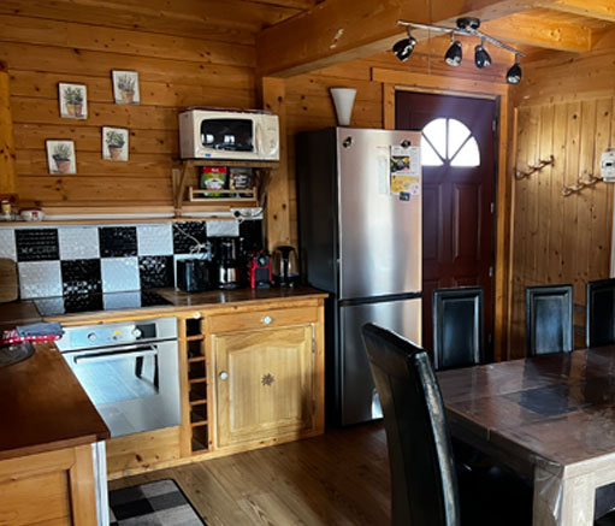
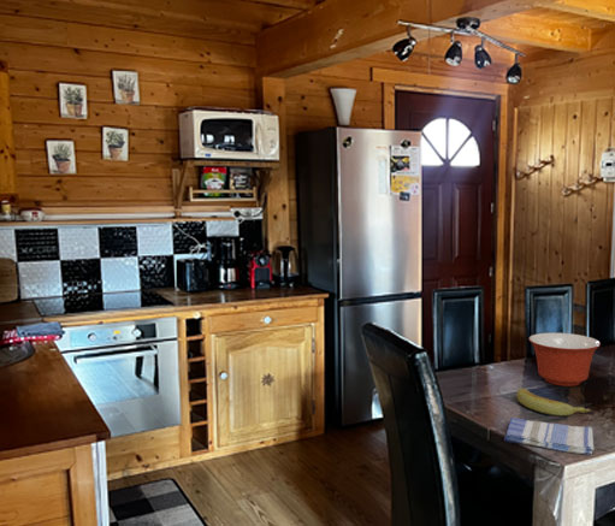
+ mixing bowl [528,332,602,388]
+ dish towel [503,416,596,456]
+ banana [515,388,593,416]
